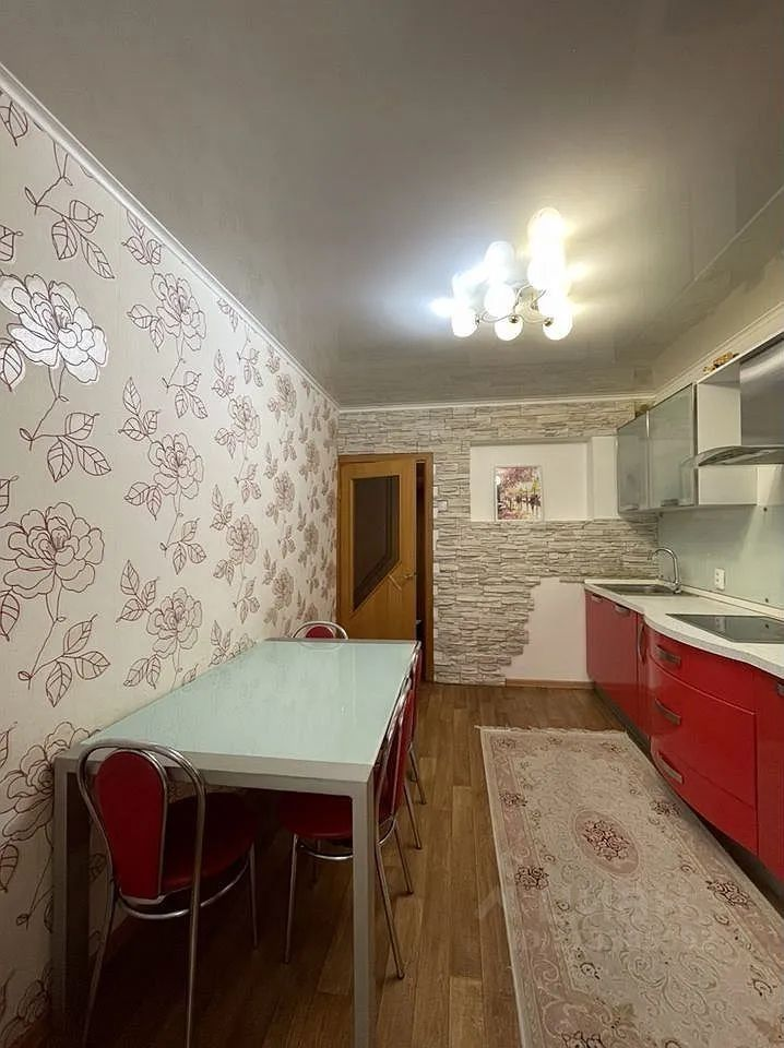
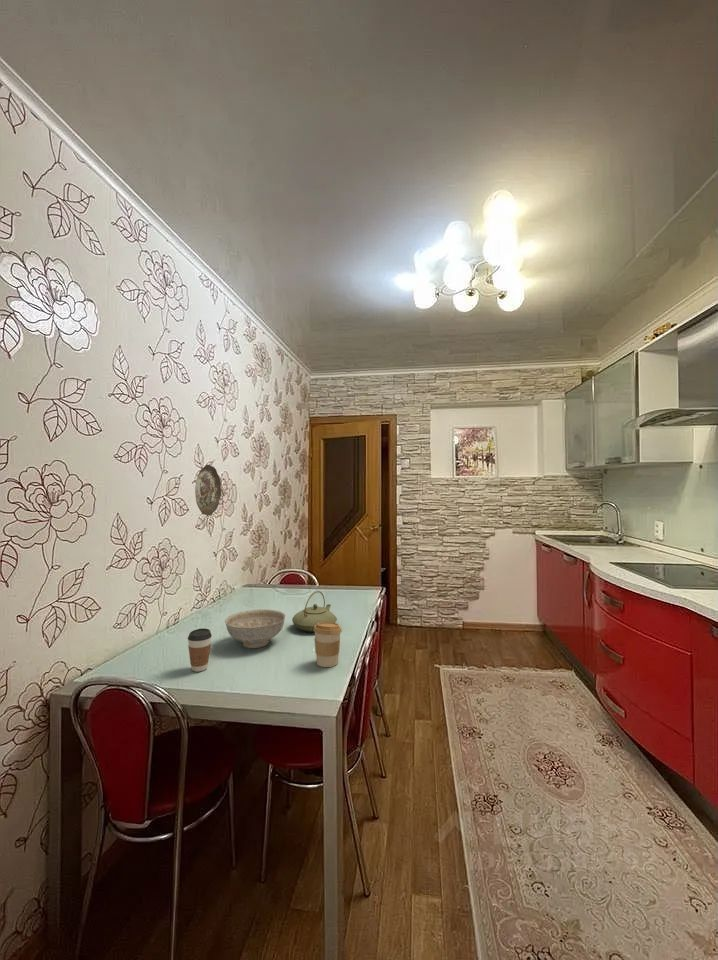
+ coffee cup [187,627,213,673]
+ decorative bowl [224,608,286,649]
+ decorative plate [194,464,222,516]
+ coffee cup [314,622,343,668]
+ teapot [291,590,338,633]
